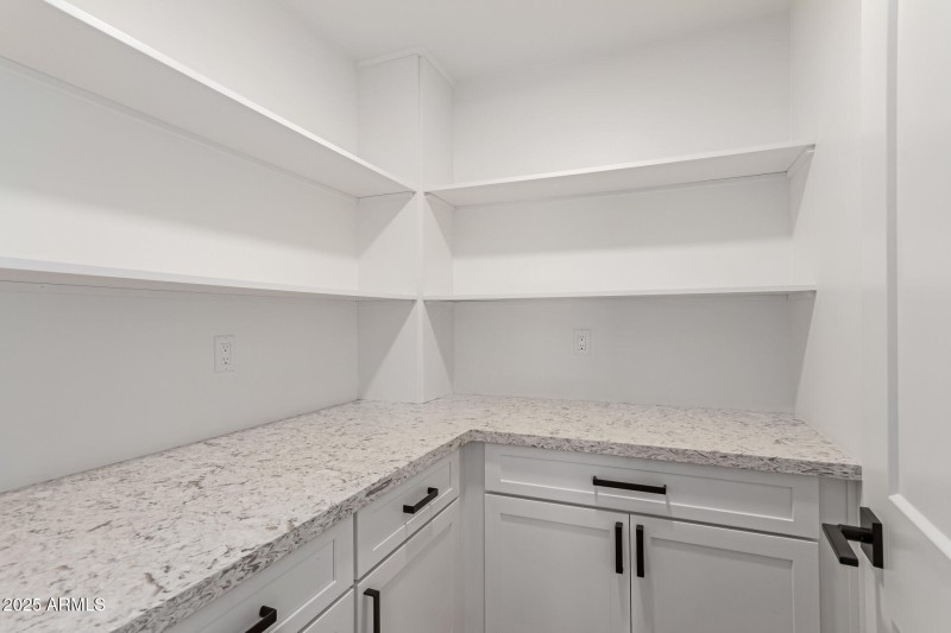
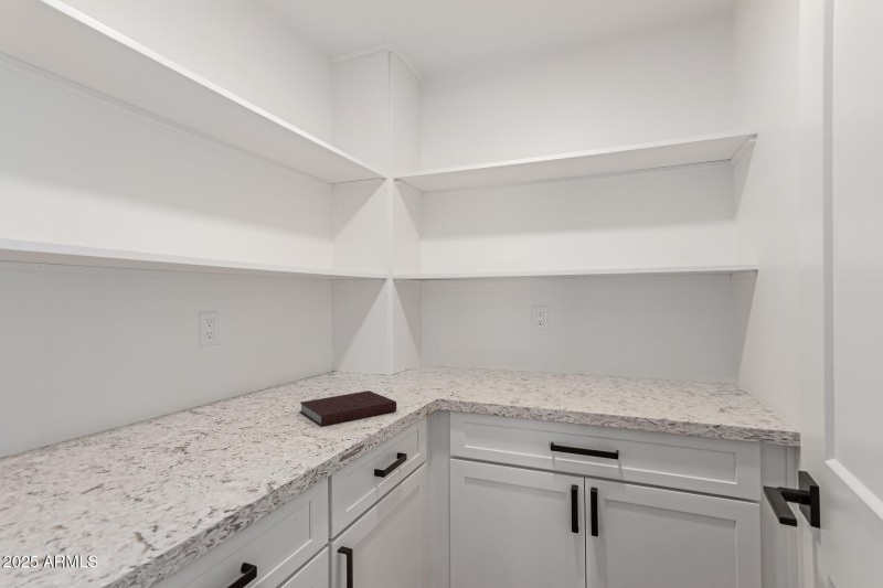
+ notebook [299,389,397,428]
